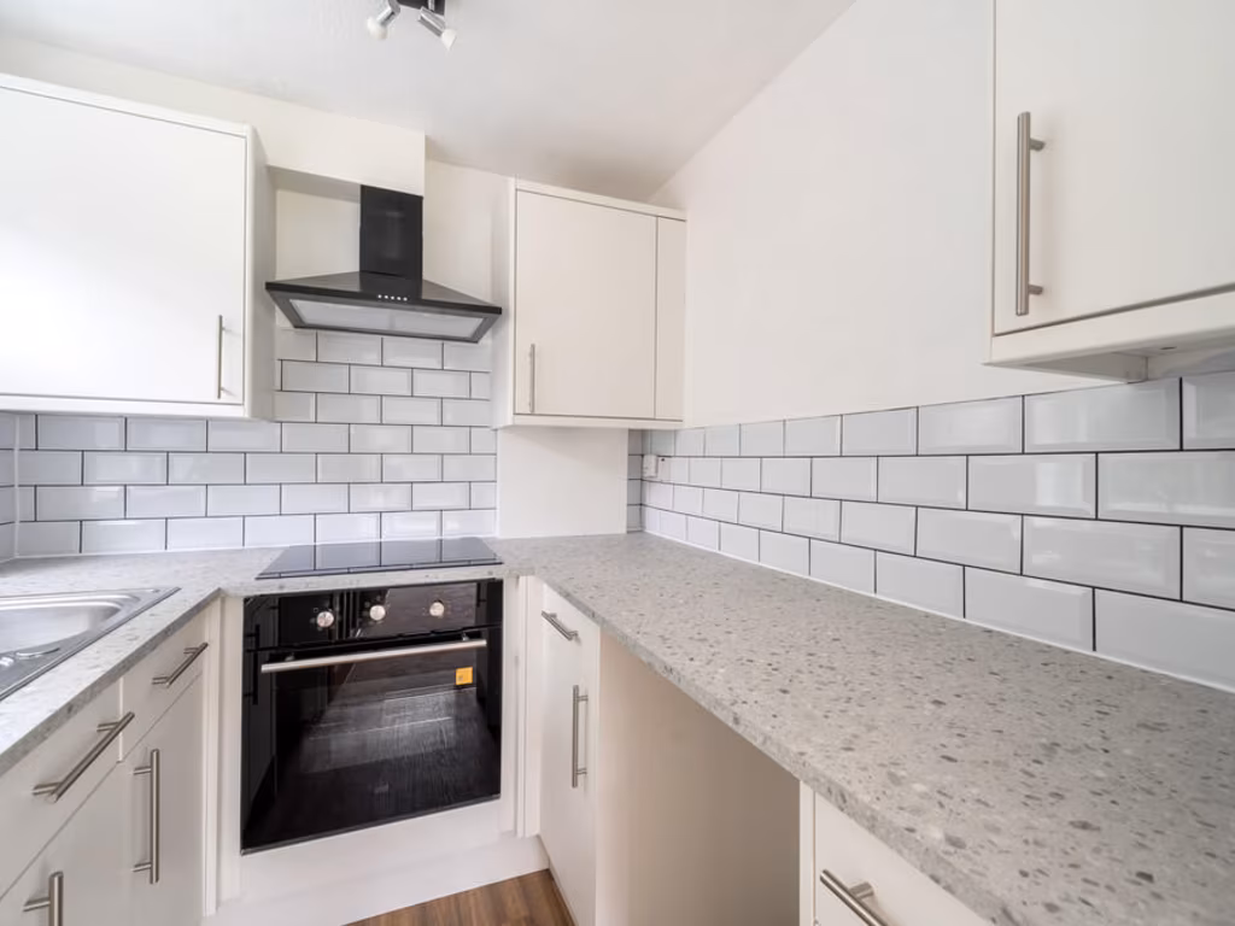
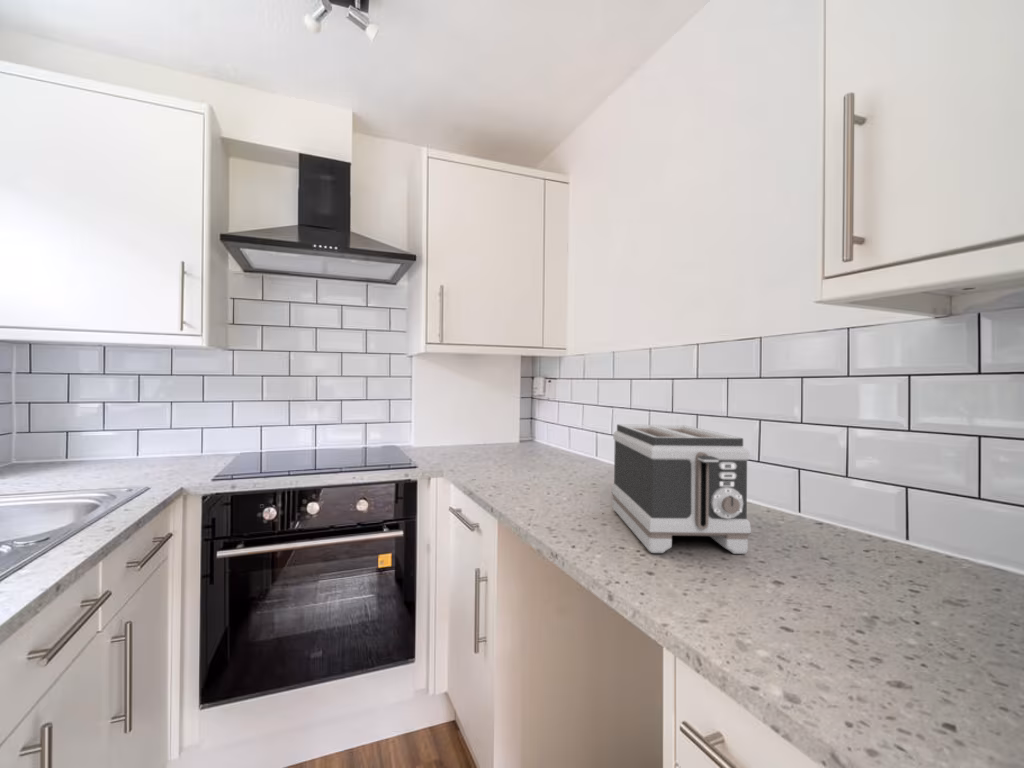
+ toaster [611,423,752,555]
